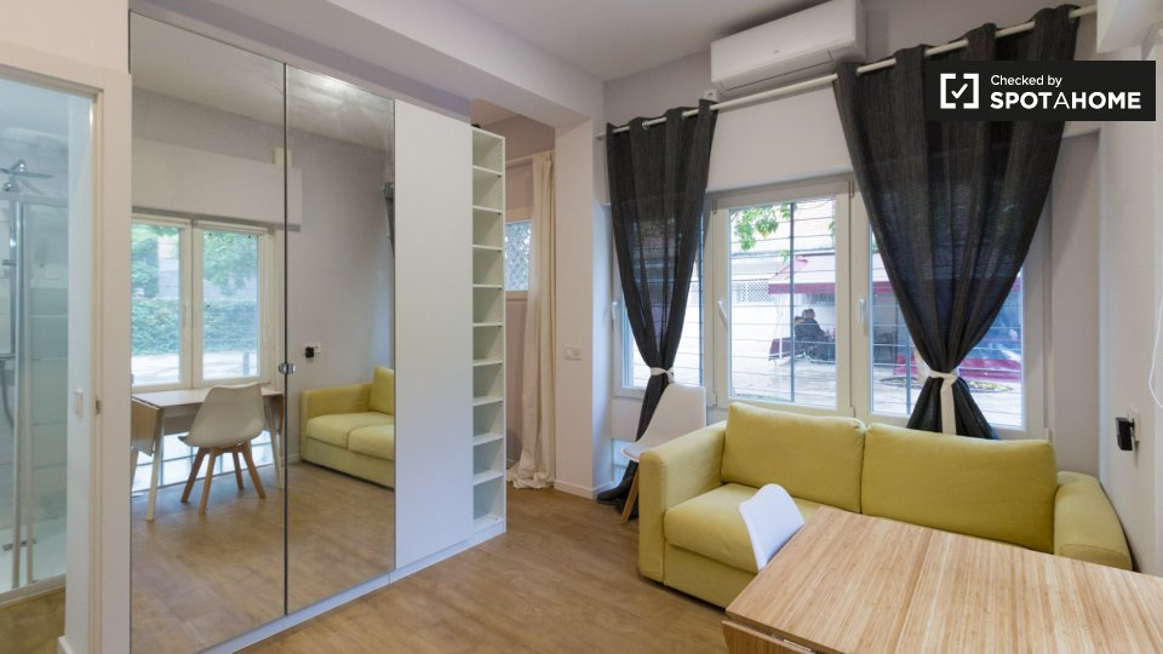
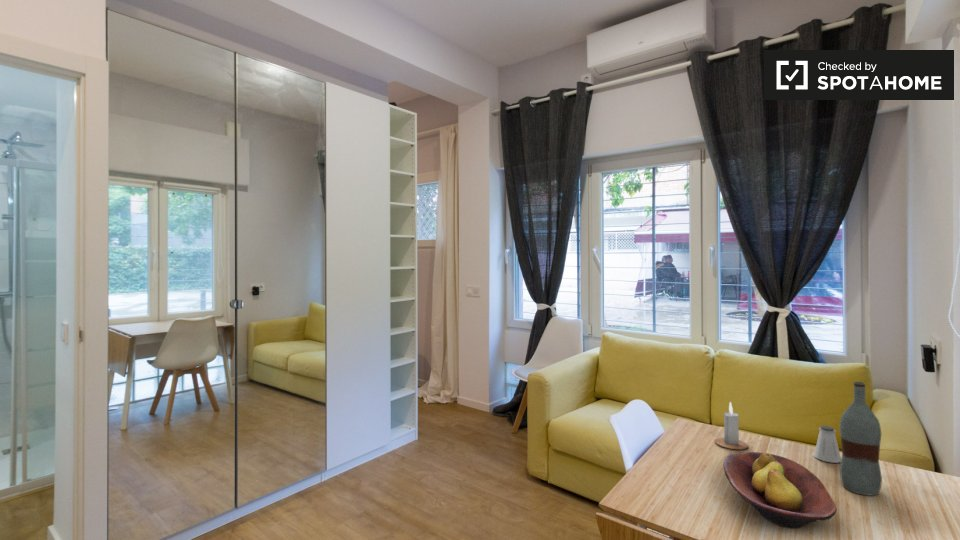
+ fruit bowl [723,451,838,529]
+ saltshaker [813,425,842,464]
+ bottle [838,381,883,497]
+ candle [714,401,750,451]
